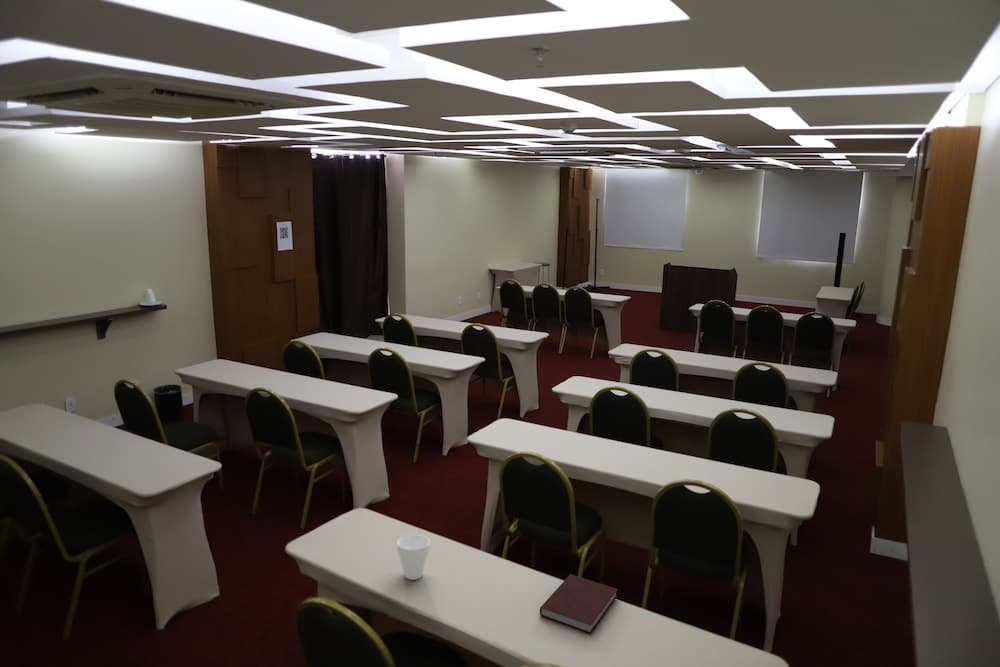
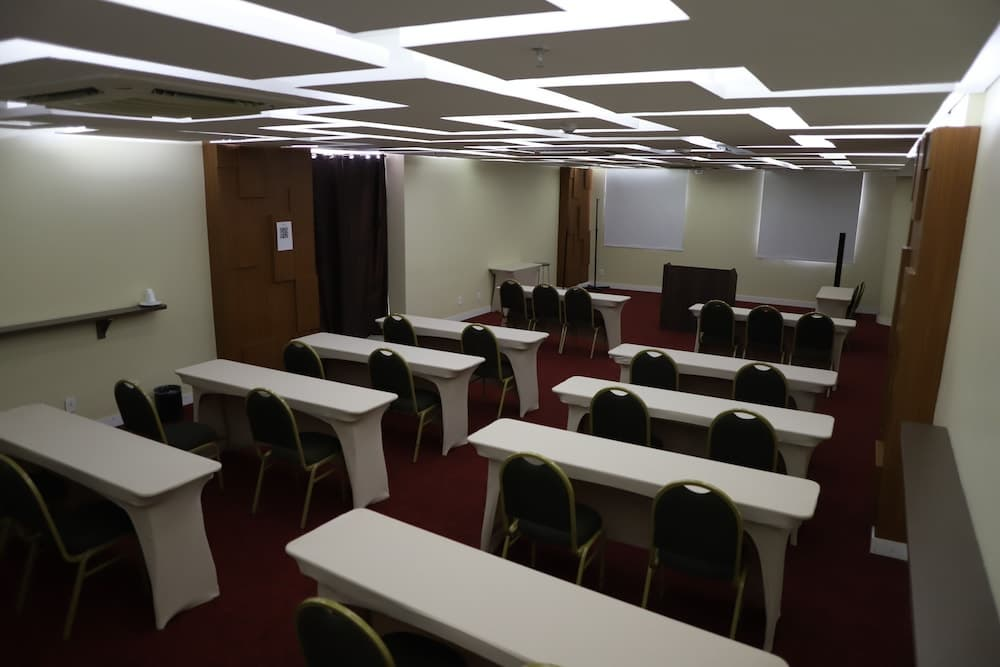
- notebook [539,573,619,634]
- cup [396,533,431,581]
